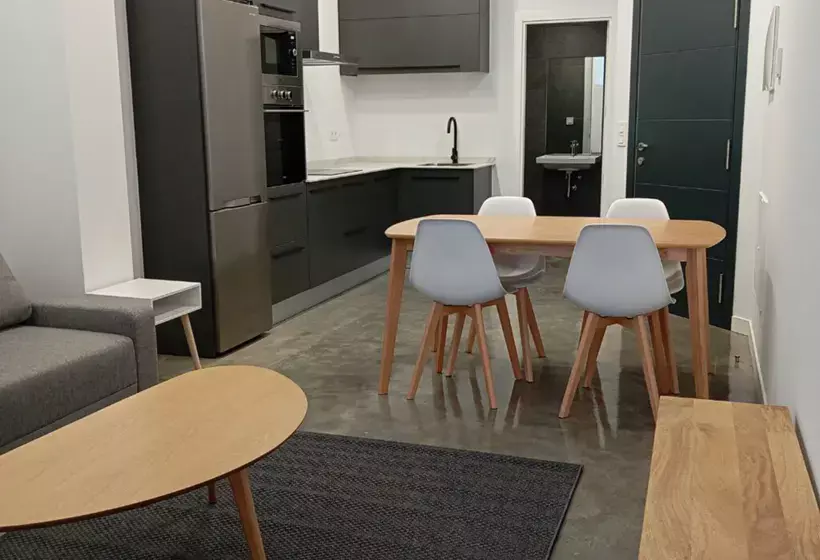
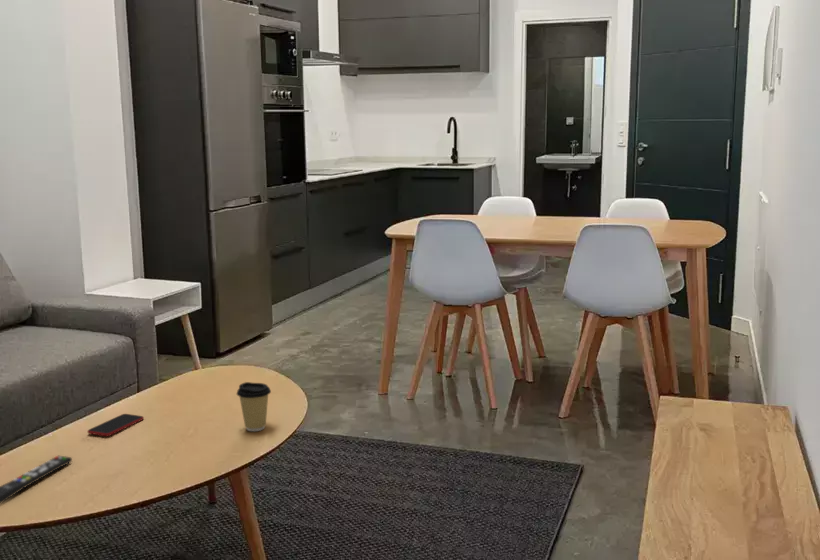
+ smartphone [87,413,145,437]
+ remote control [0,455,73,504]
+ coffee cup [236,381,272,432]
